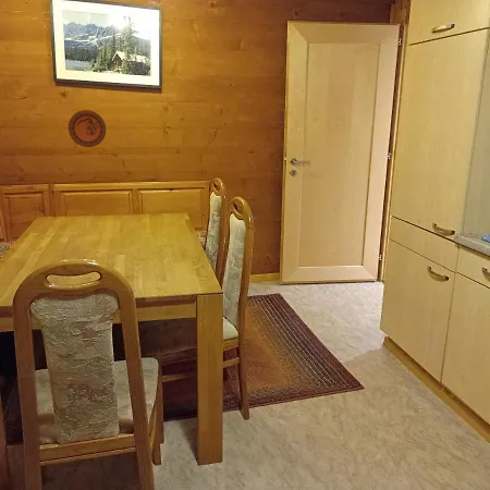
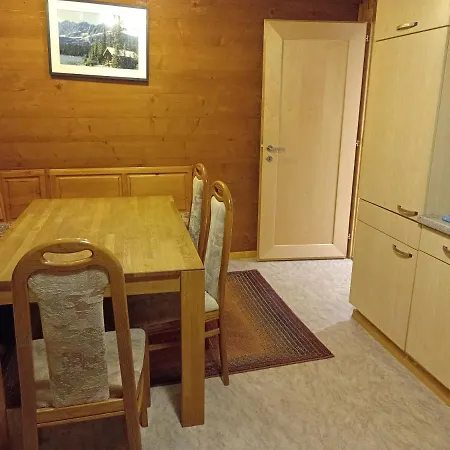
- decorative plate [68,109,107,148]
